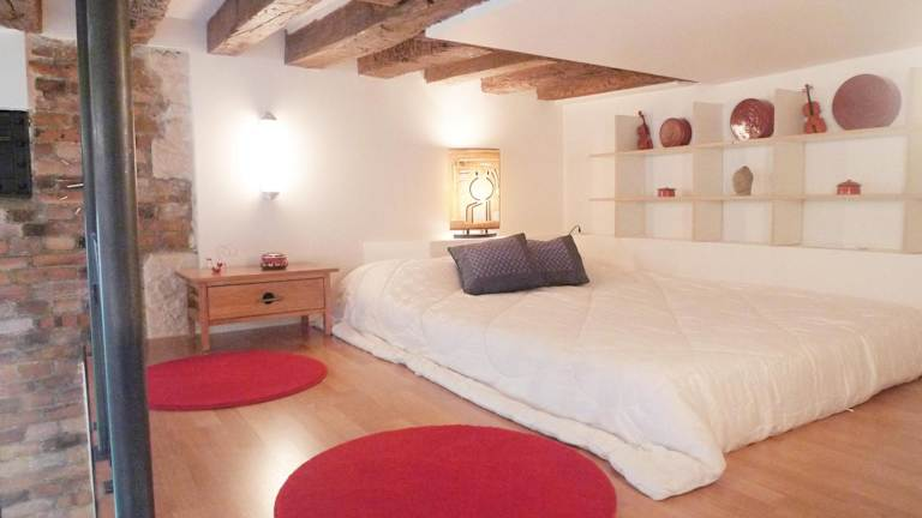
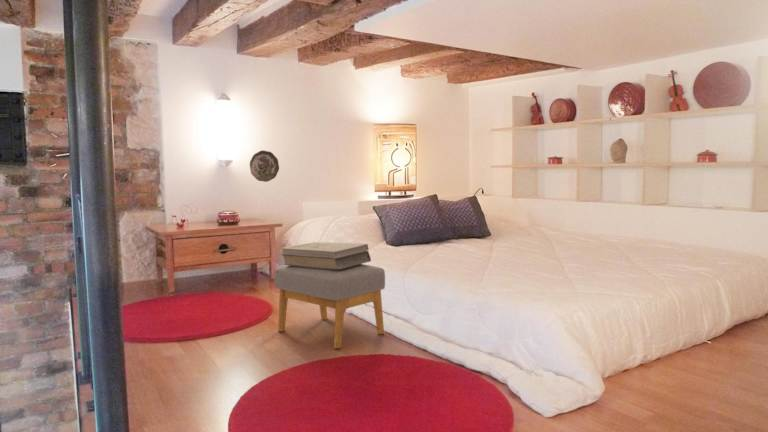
+ books [280,241,372,270]
+ decorative plate [249,150,280,183]
+ footstool [273,263,386,349]
